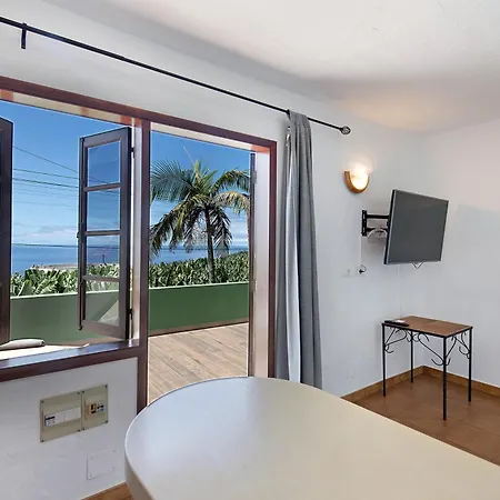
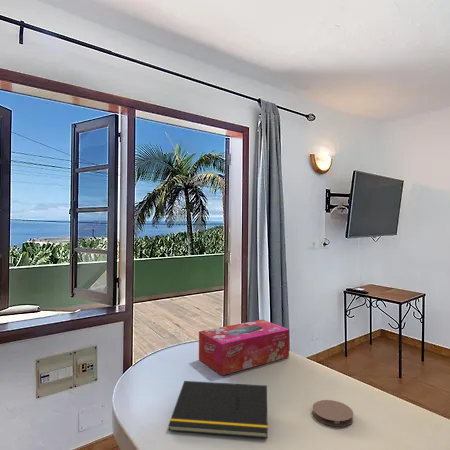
+ coaster [312,399,354,428]
+ notepad [167,380,269,439]
+ tissue box [198,319,290,376]
